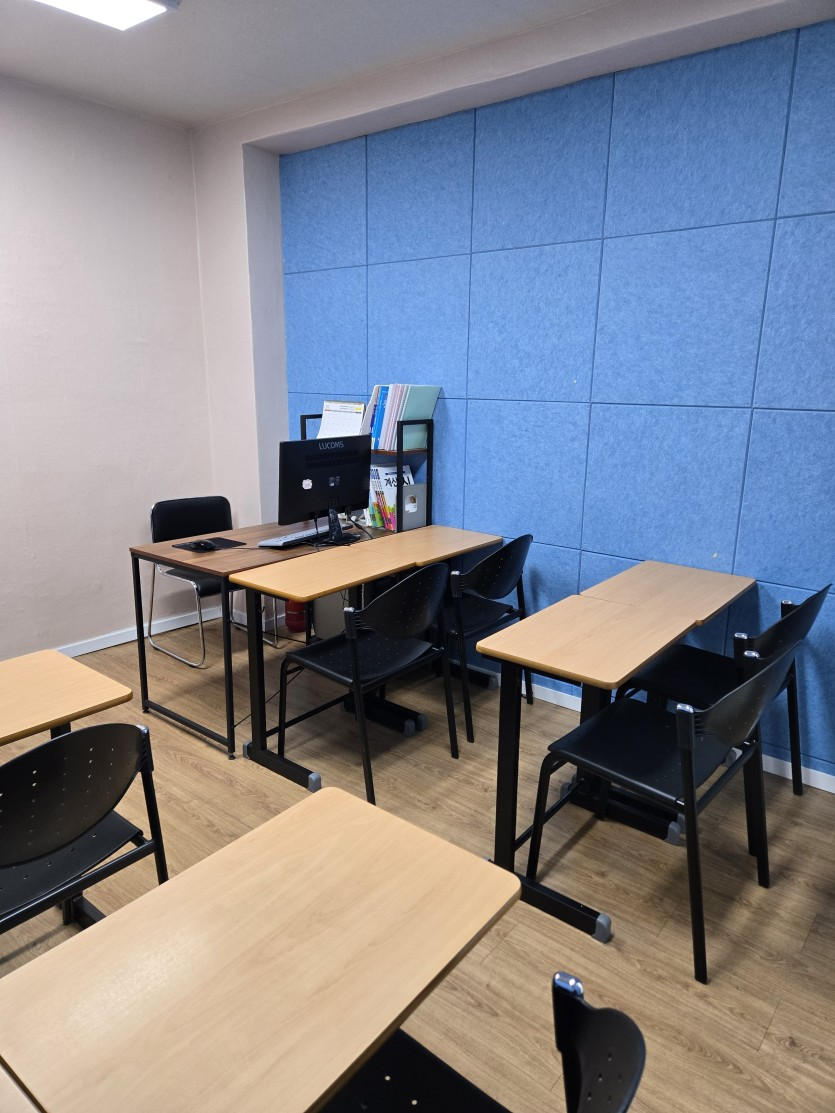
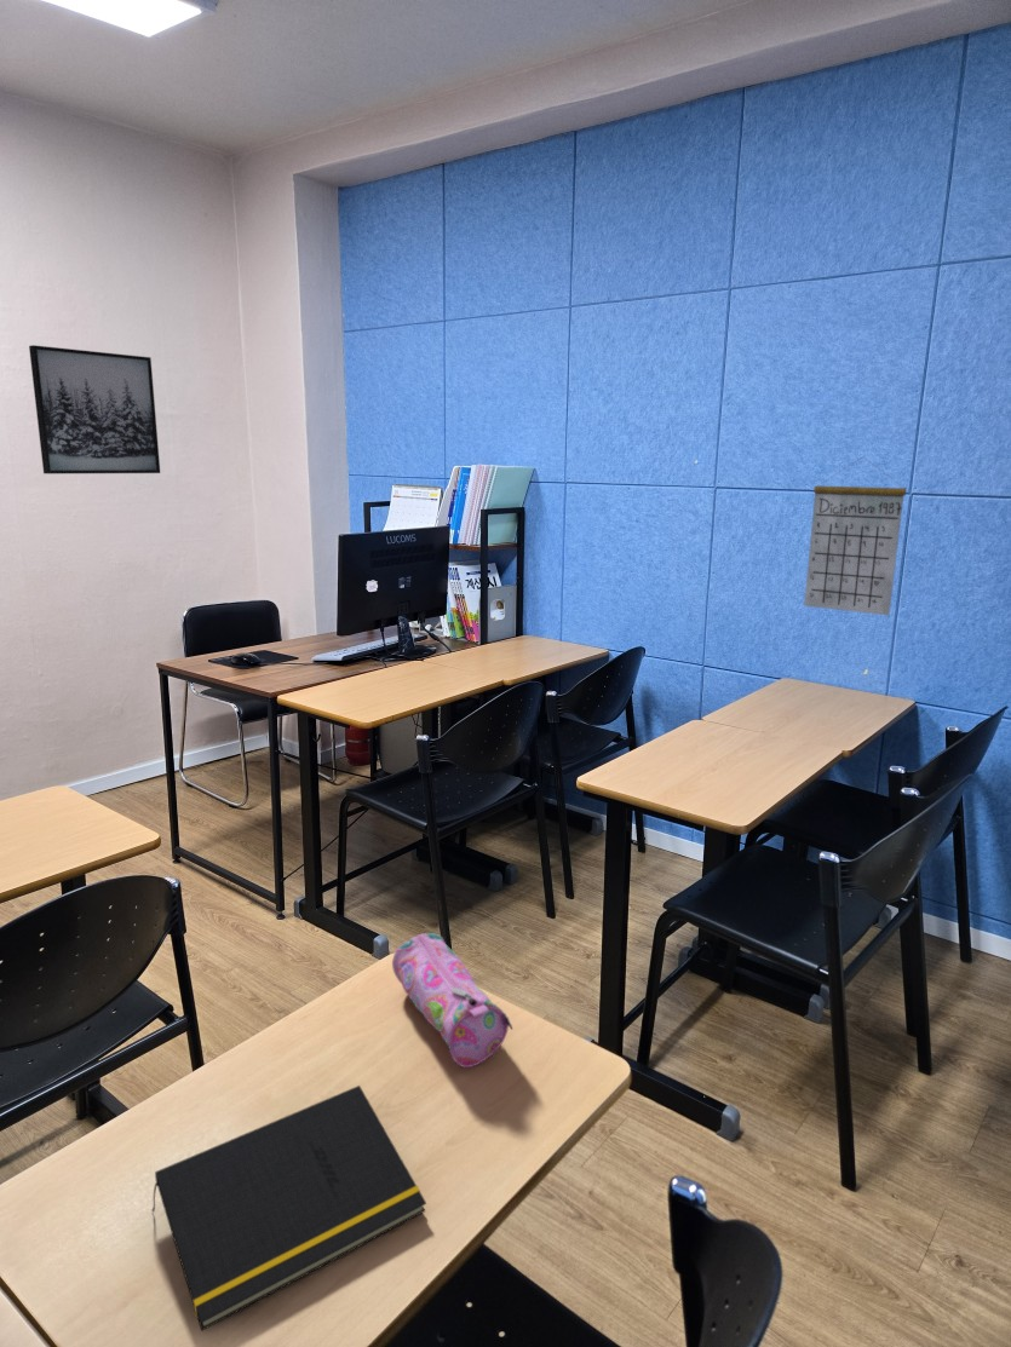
+ calendar [803,456,907,616]
+ notepad [151,1084,427,1332]
+ pencil case [391,932,513,1069]
+ wall art [28,344,161,474]
